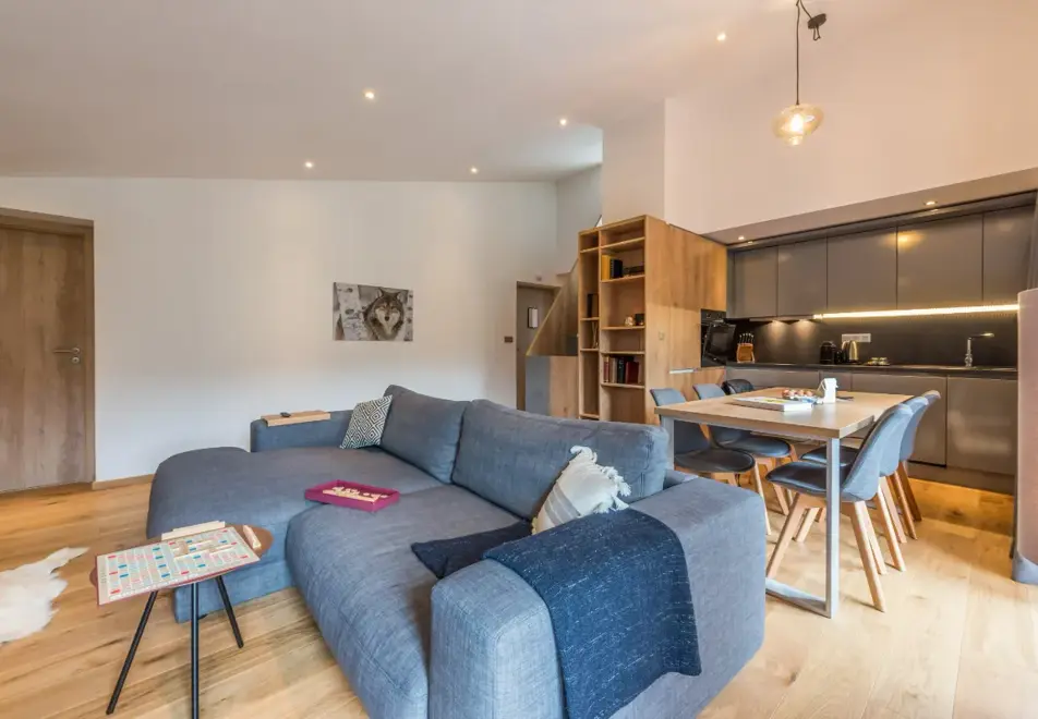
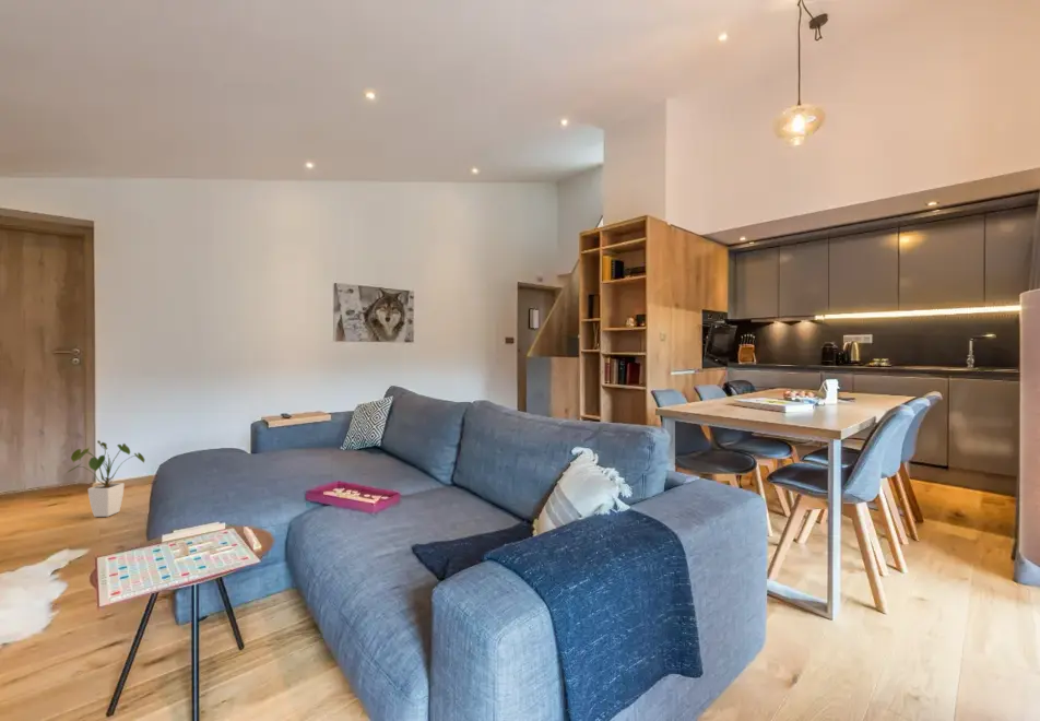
+ house plant [66,439,145,518]
